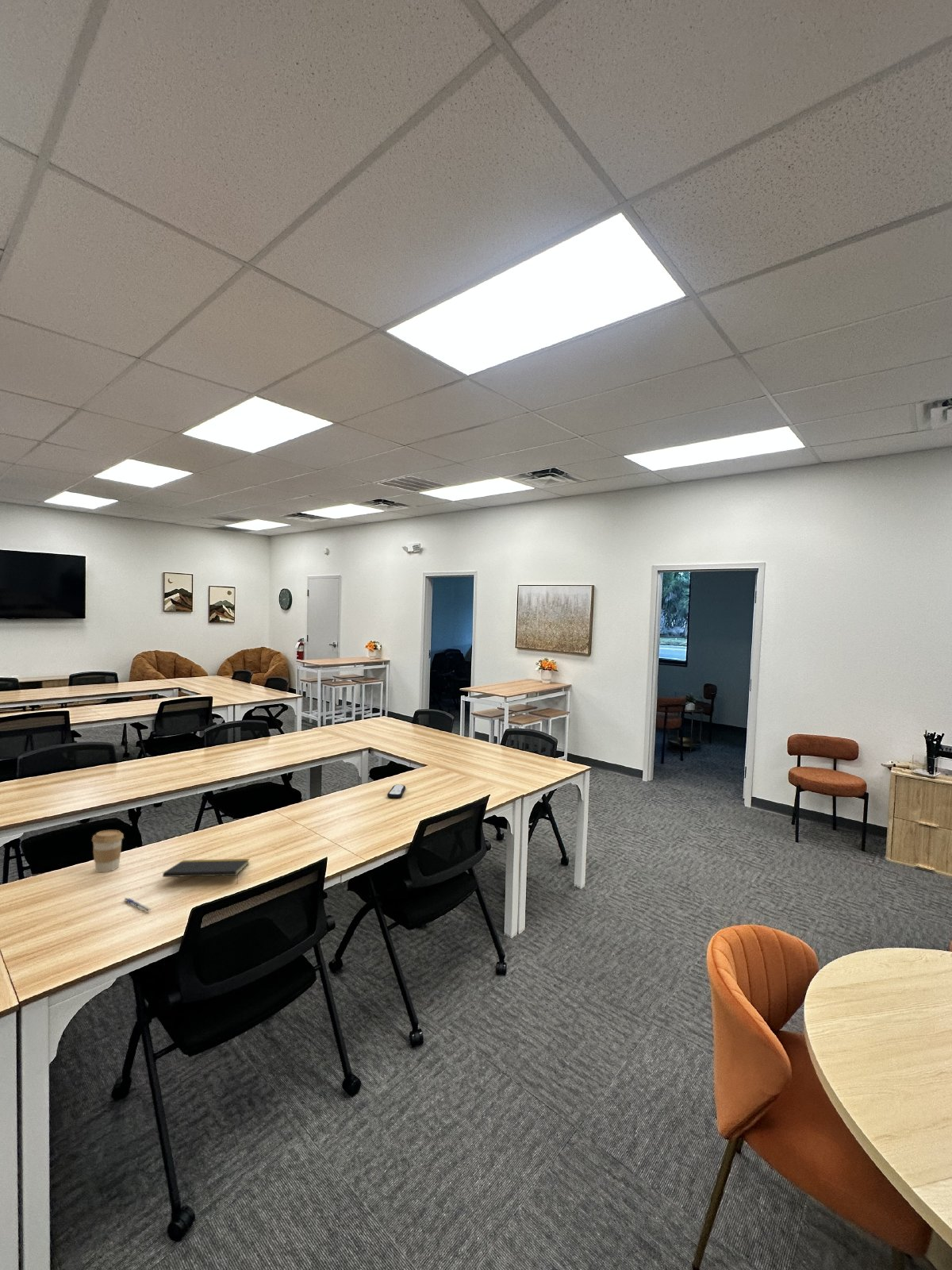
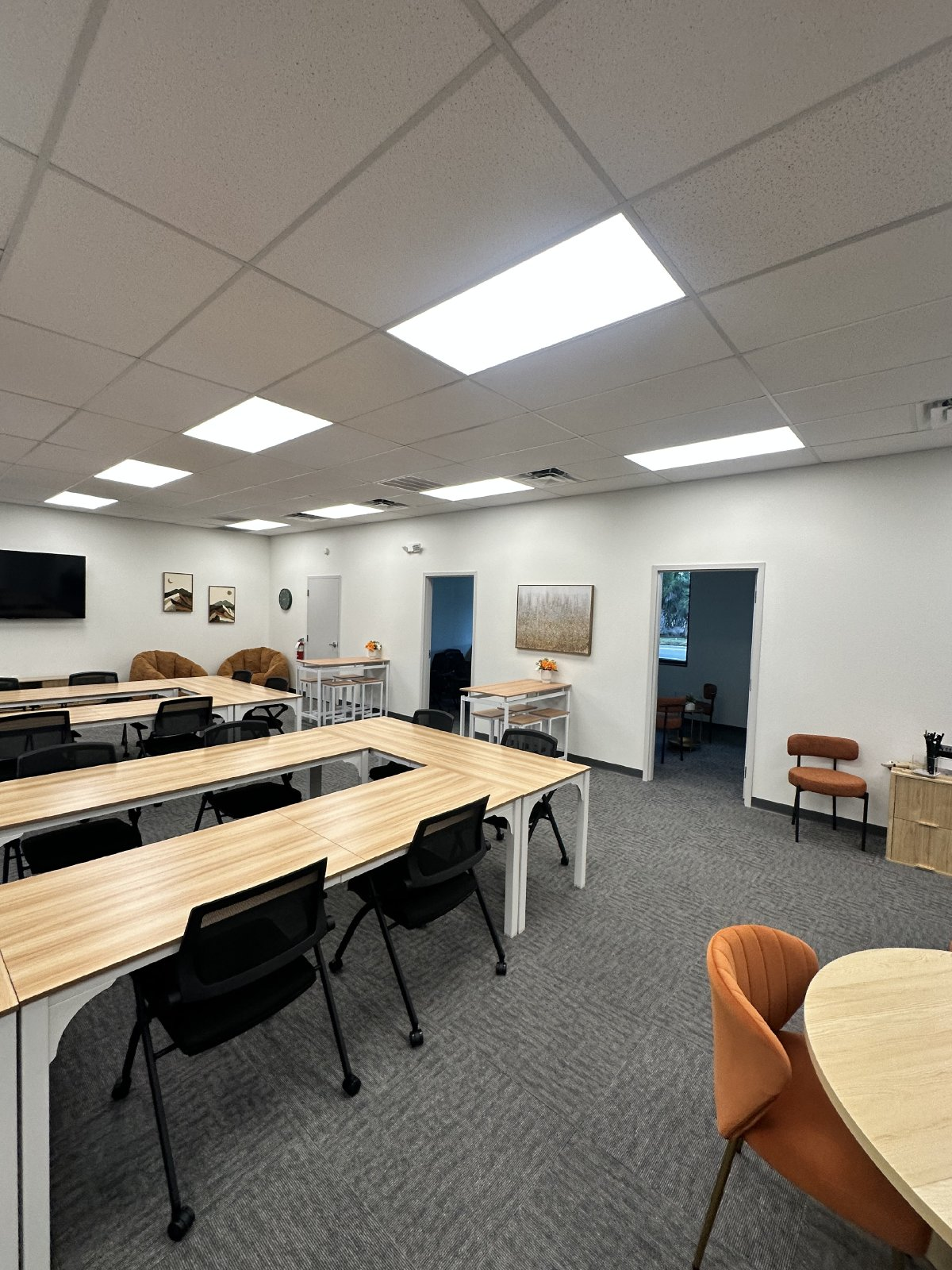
- pen [122,897,153,913]
- remote control [386,783,406,799]
- notepad [162,858,251,884]
- coffee cup [91,829,125,873]
